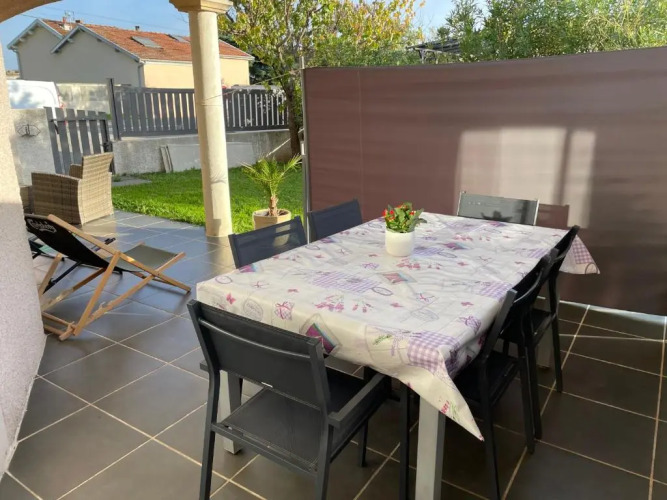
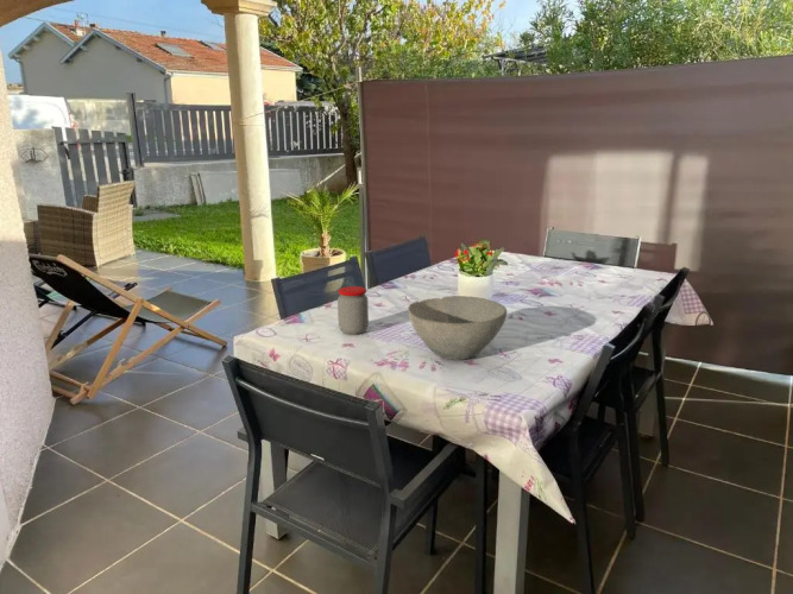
+ jar [336,285,370,336]
+ bowl [407,295,508,361]
